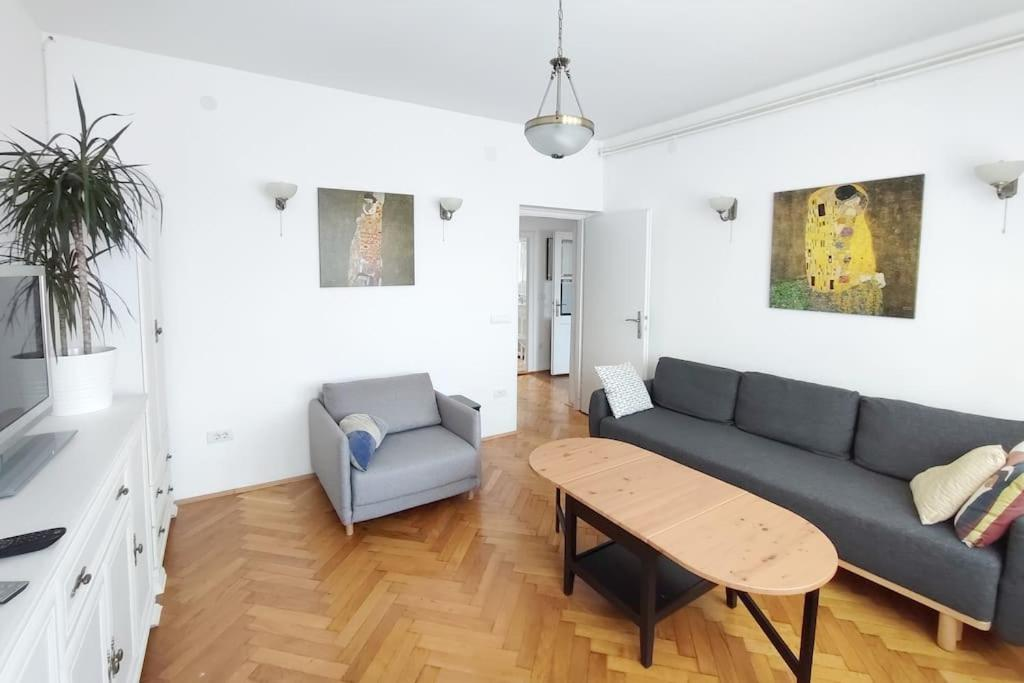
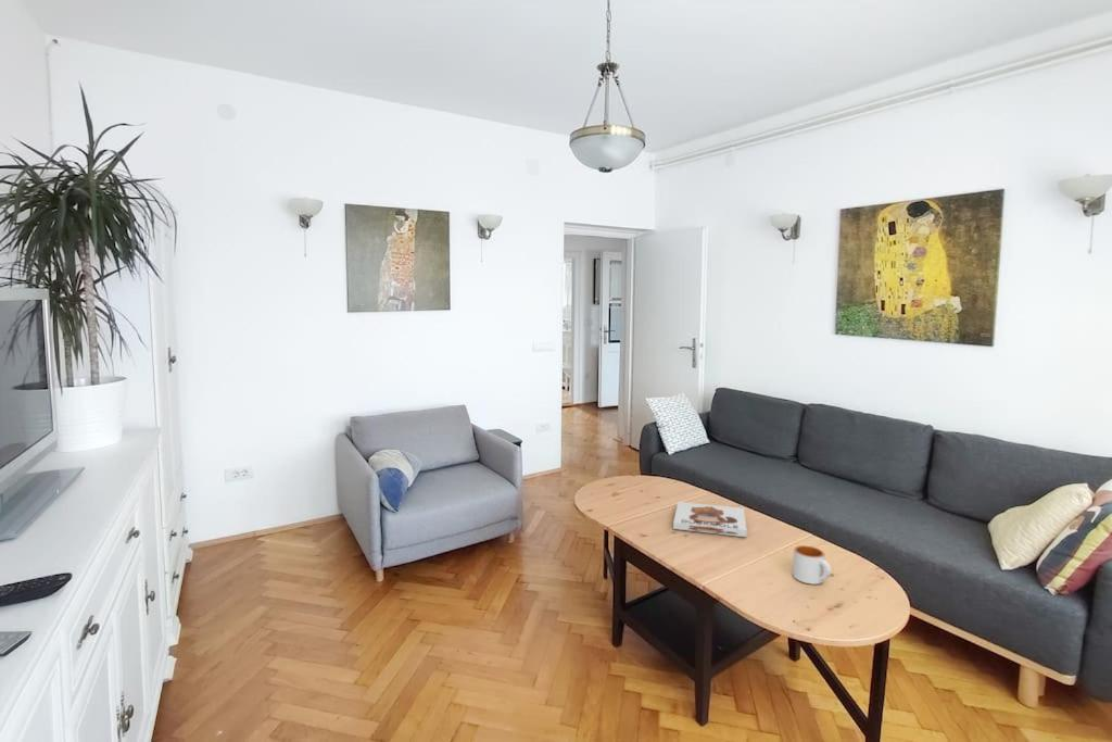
+ mug [792,544,833,586]
+ board game [672,501,748,538]
